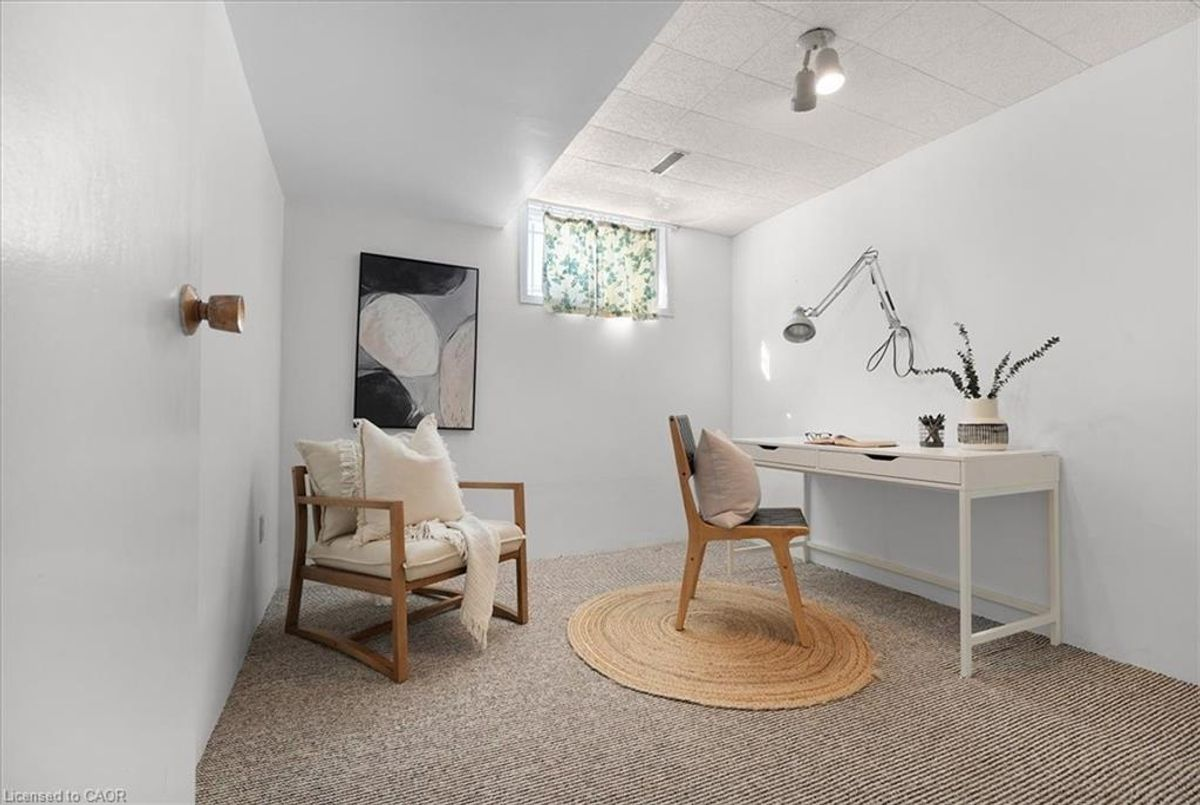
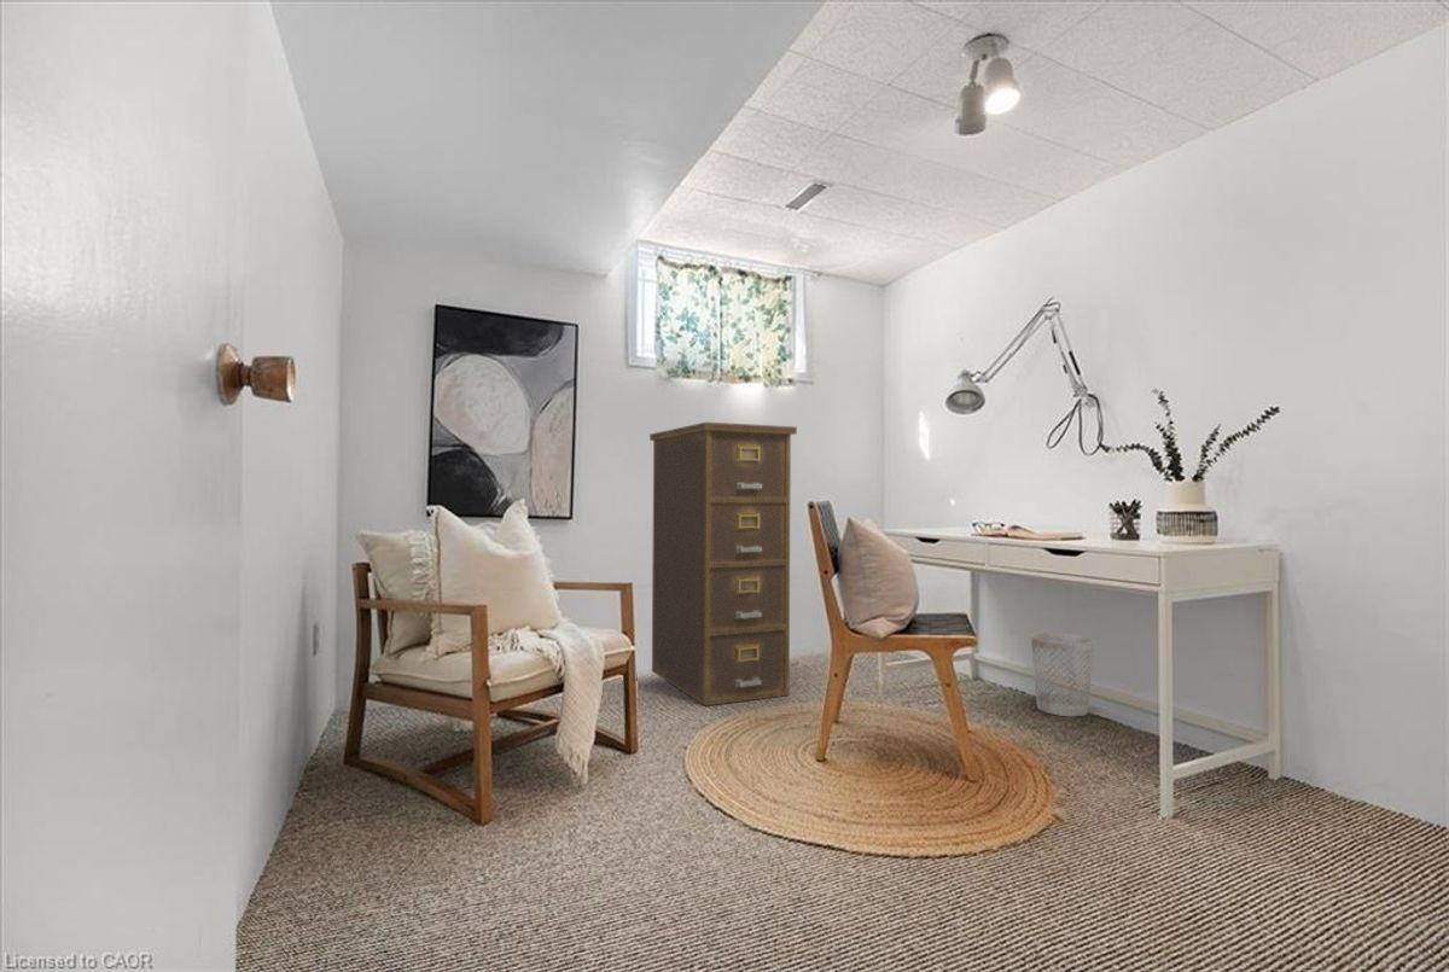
+ filing cabinet [648,421,798,708]
+ wastebasket [1030,631,1095,717]
